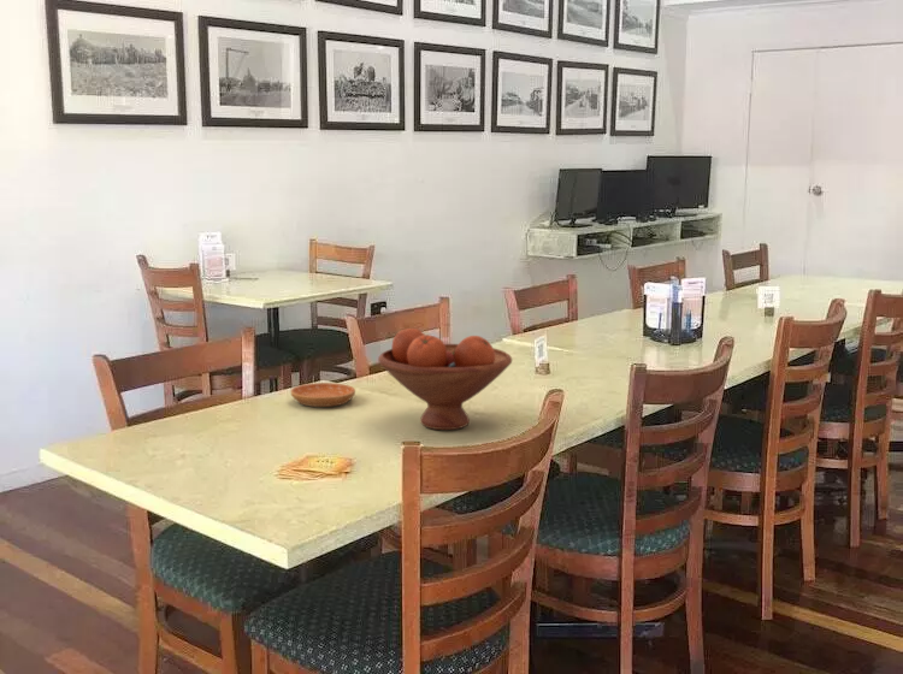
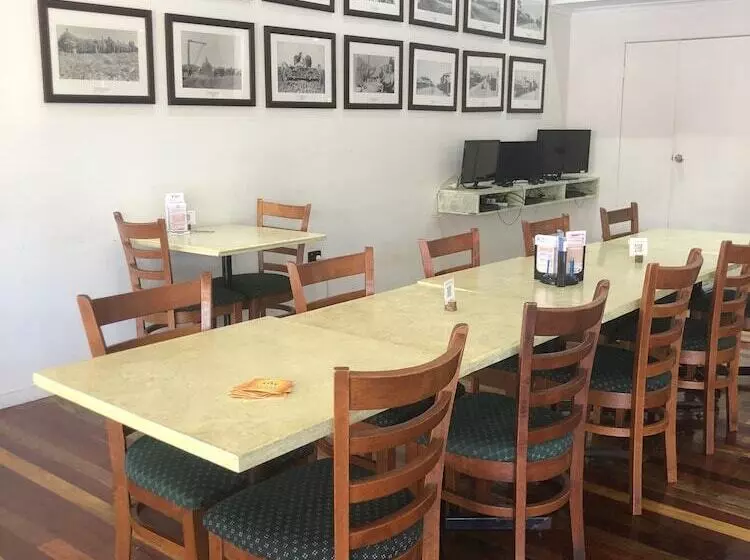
- saucer [289,382,356,408]
- fruit bowl [377,327,513,431]
